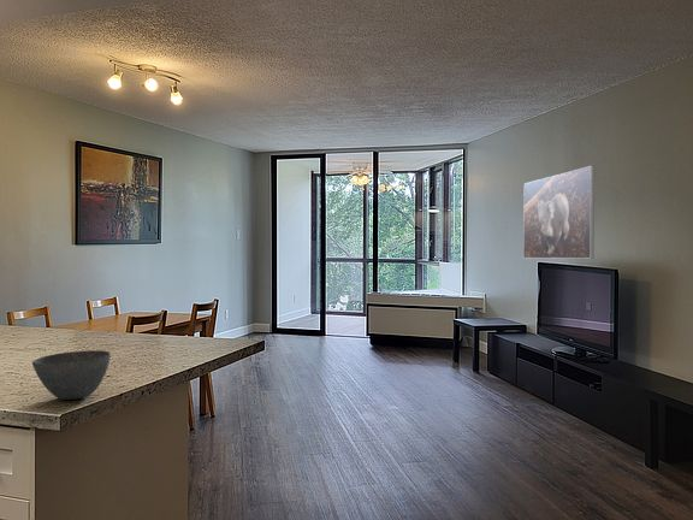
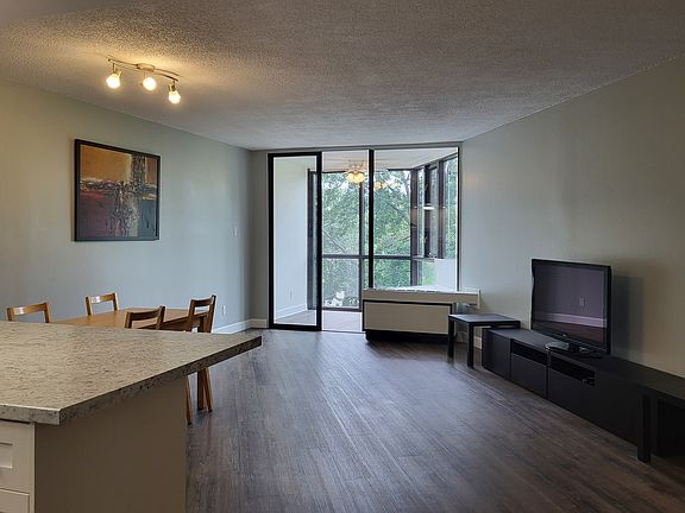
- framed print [522,165,596,260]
- bowl [31,349,112,401]
